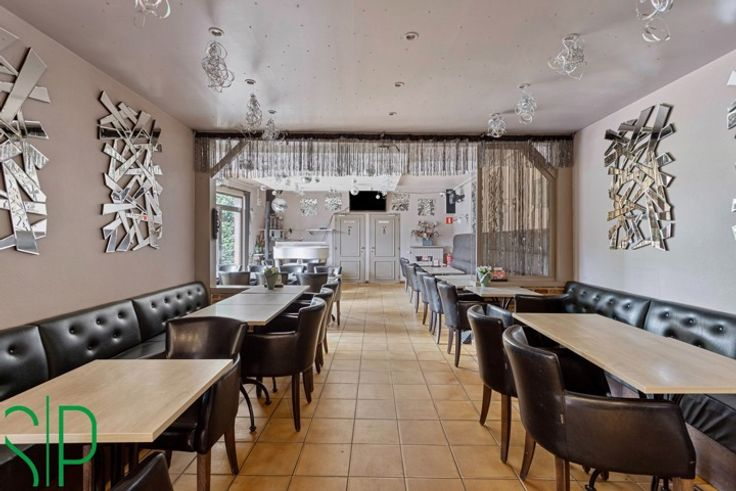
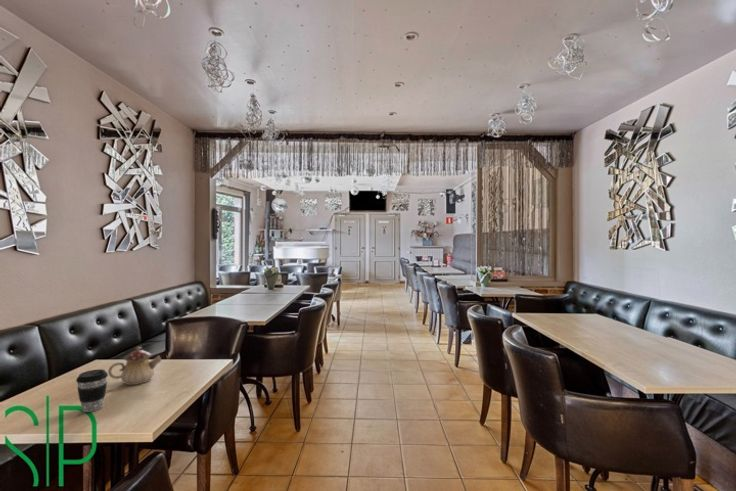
+ teapot [107,346,162,386]
+ coffee cup [75,368,109,413]
